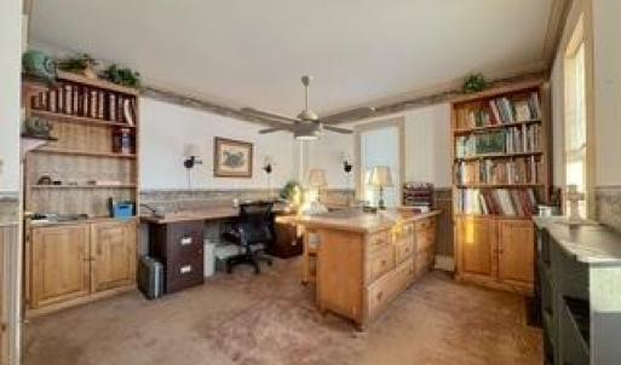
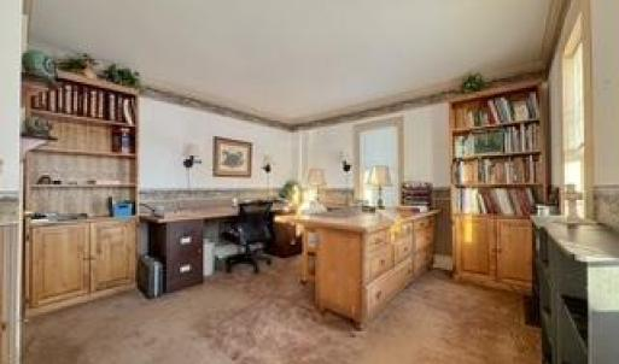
- ceiling fan [238,75,375,141]
